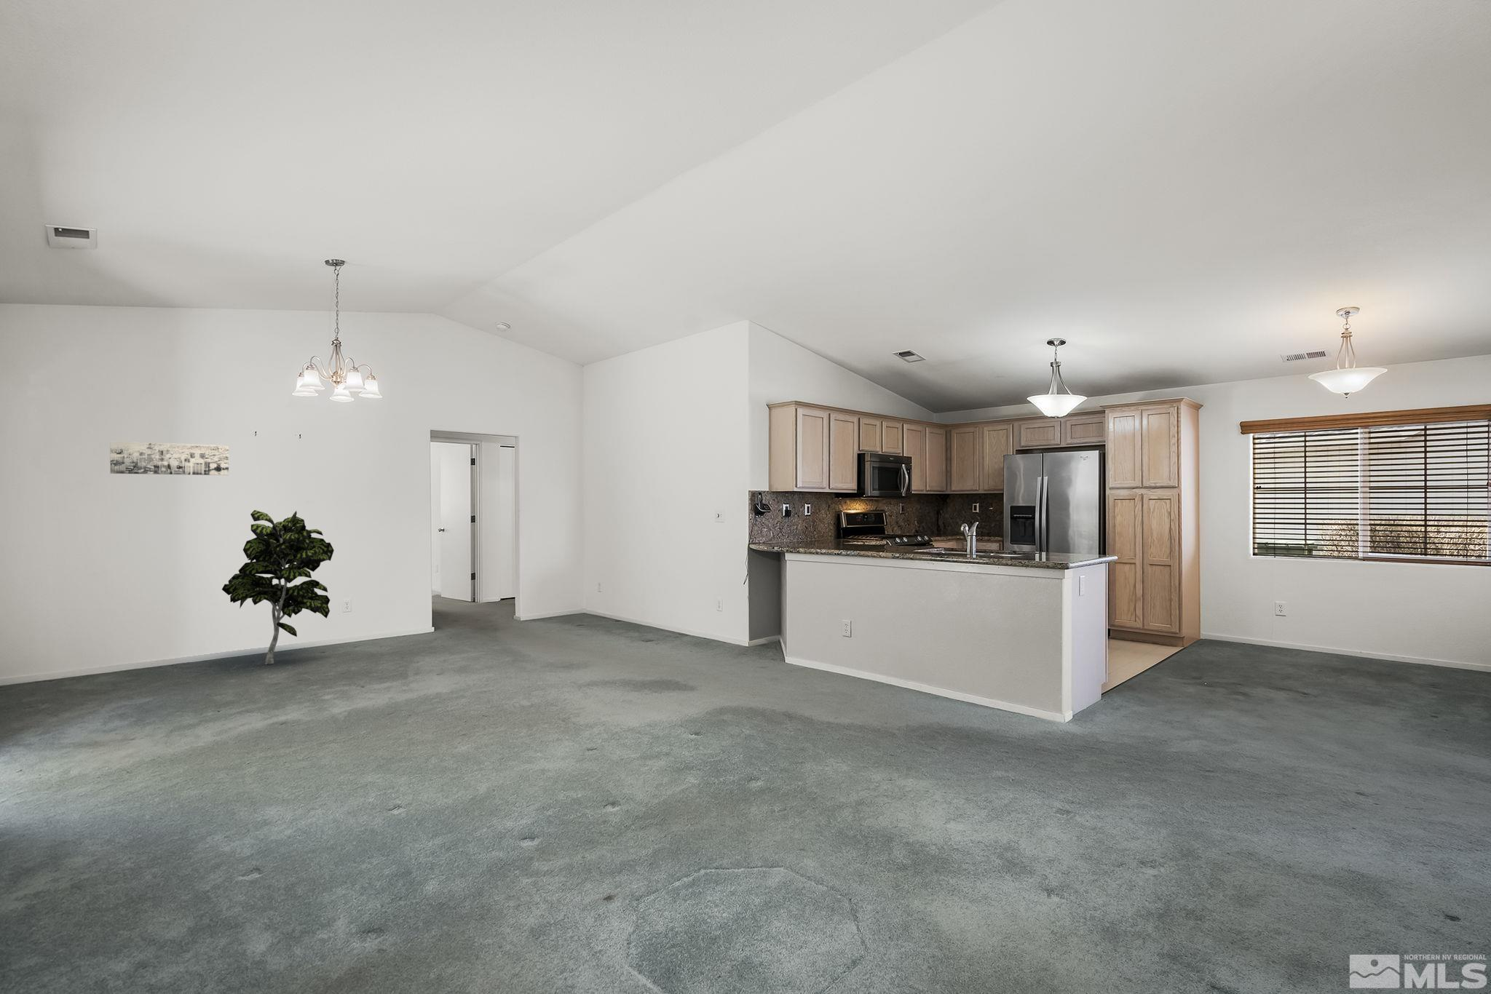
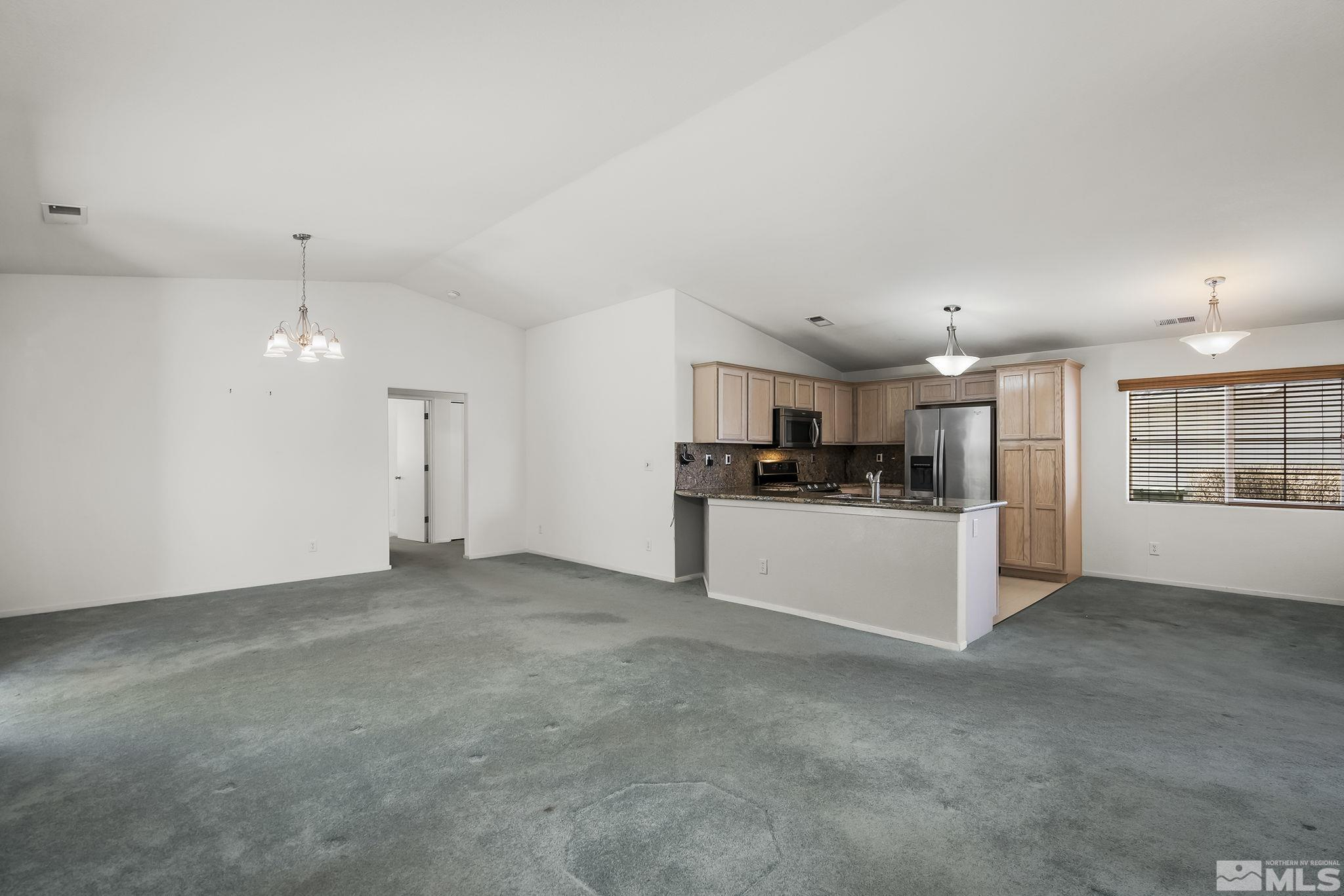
- indoor plant [222,509,335,666]
- wall art [109,440,230,476]
